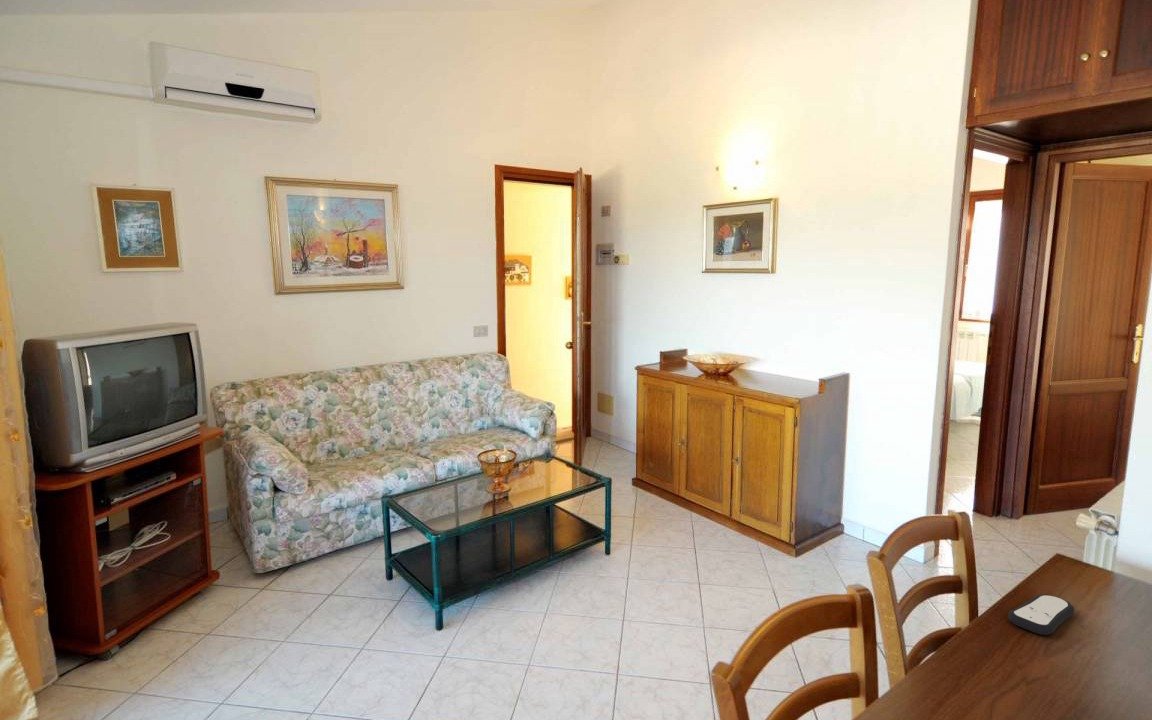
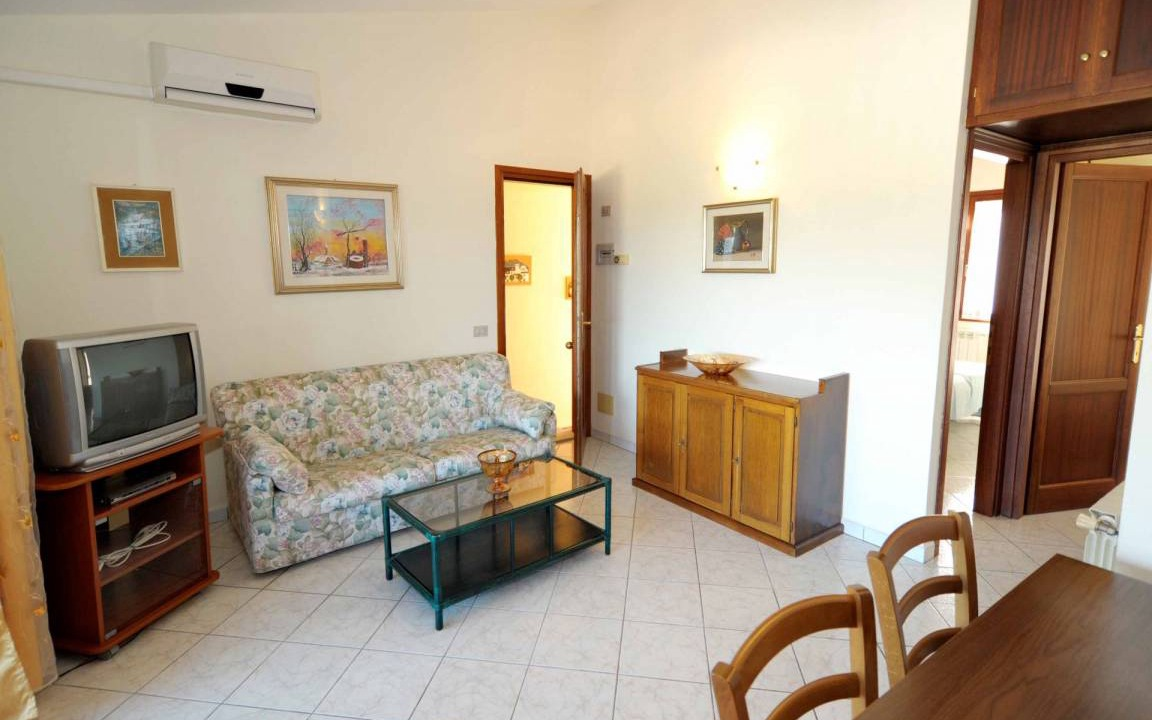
- remote control [1007,593,1075,636]
